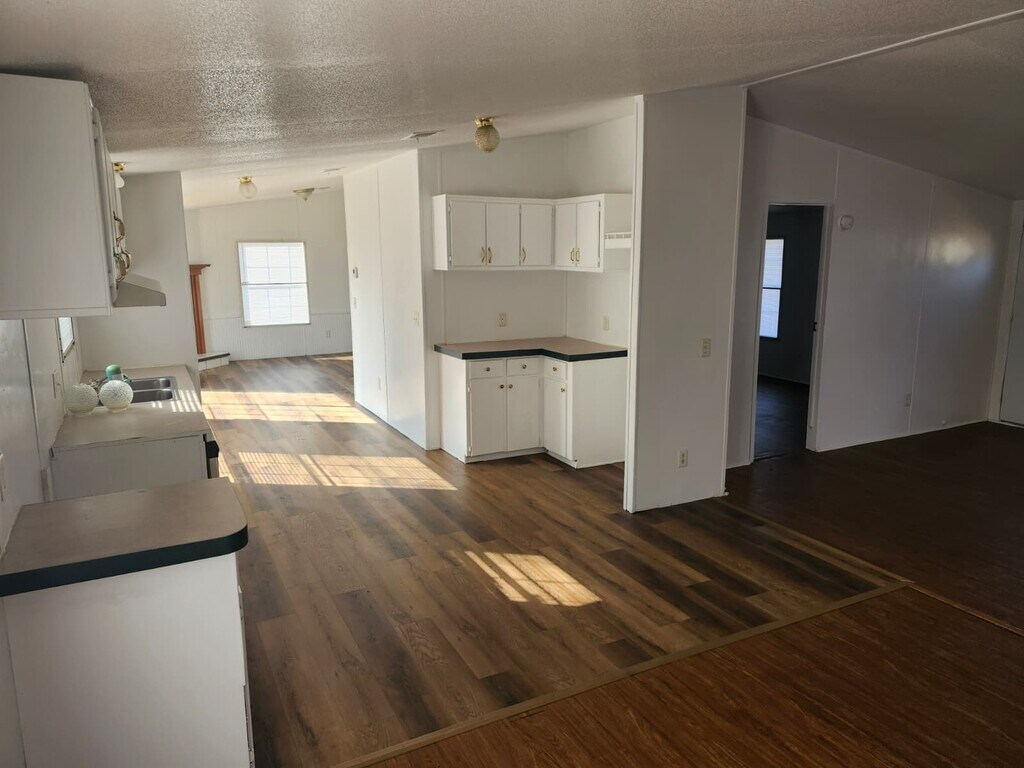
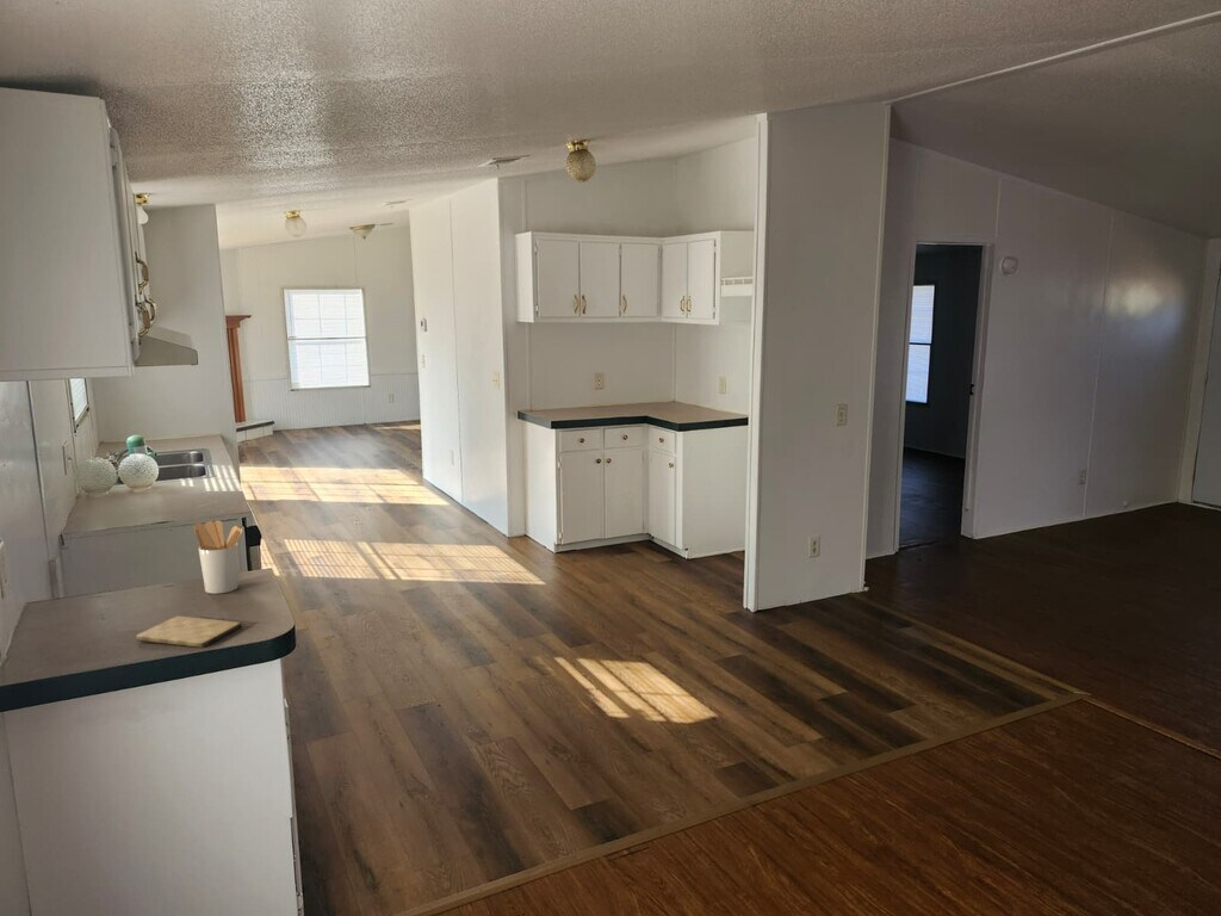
+ utensil holder [193,519,244,595]
+ cutting board [135,615,243,649]
